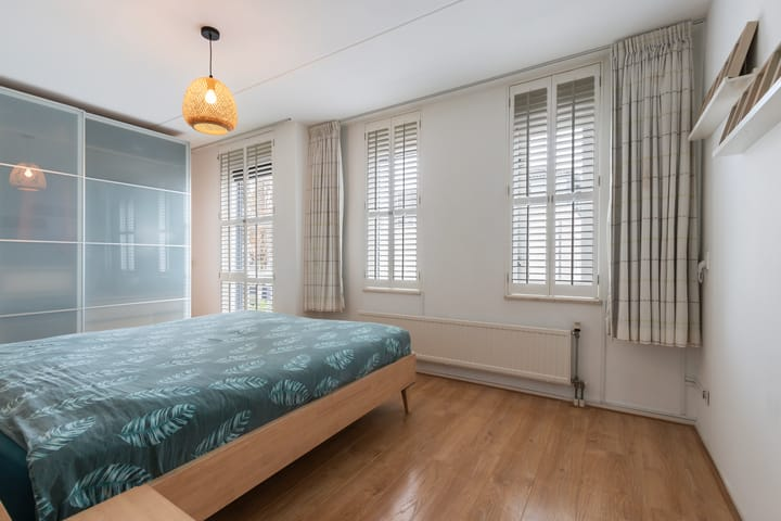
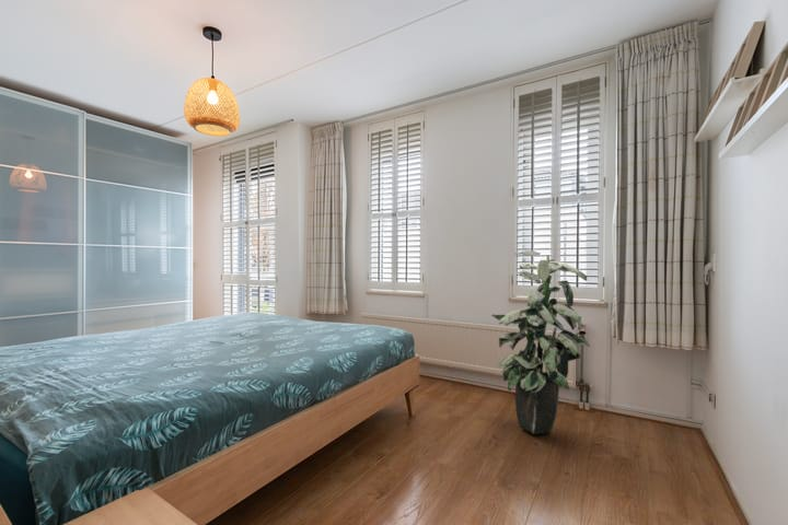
+ indoor plant [490,249,591,435]
